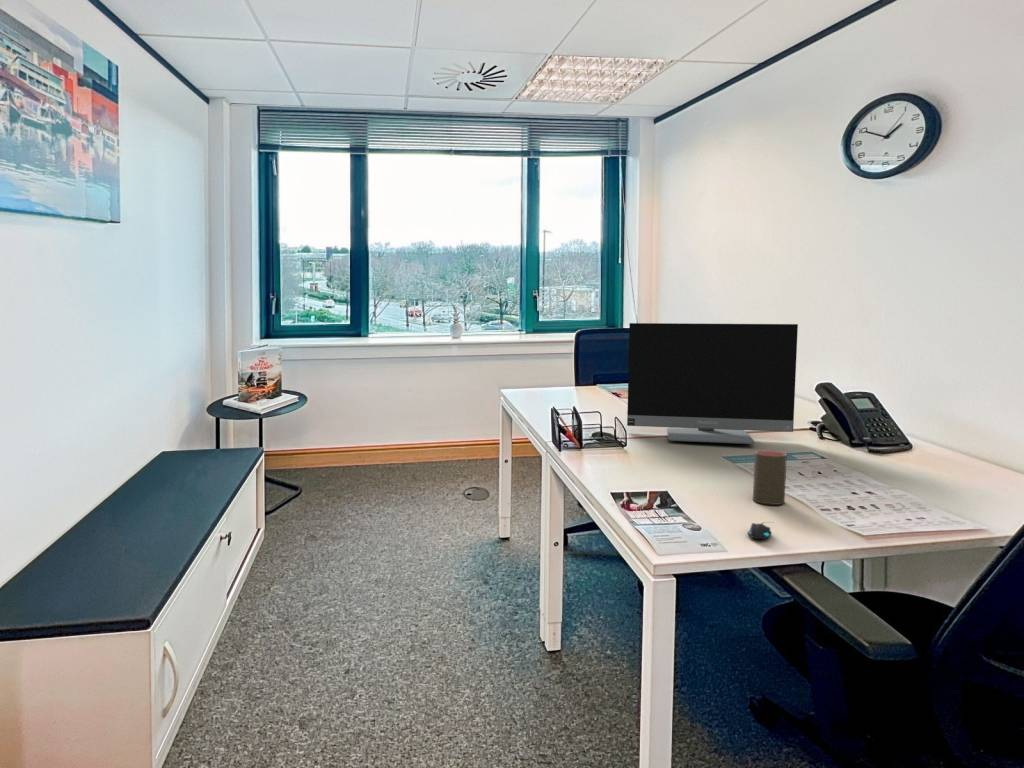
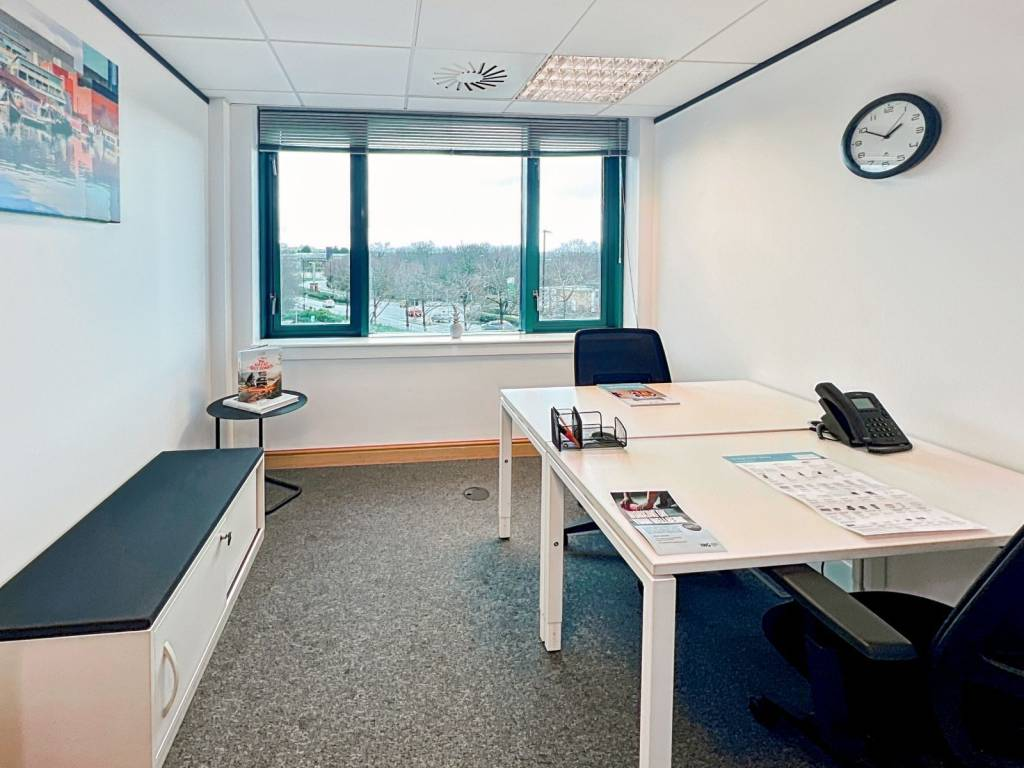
- monitor [626,322,799,445]
- mouse [746,521,774,540]
- cup [752,450,788,506]
